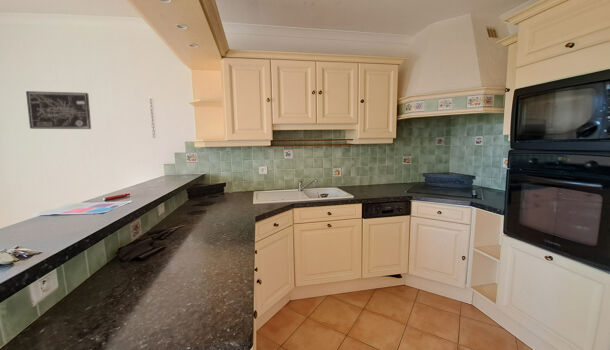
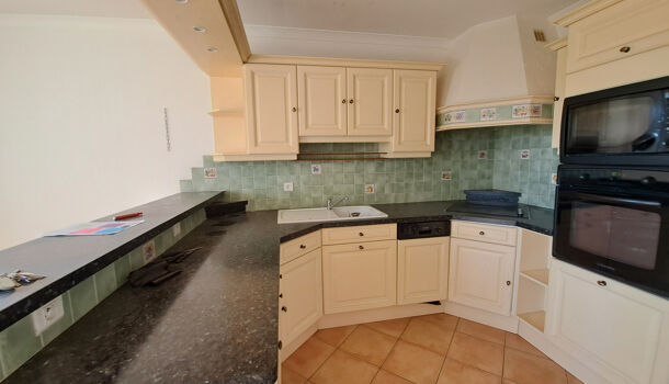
- wall art [25,90,92,130]
